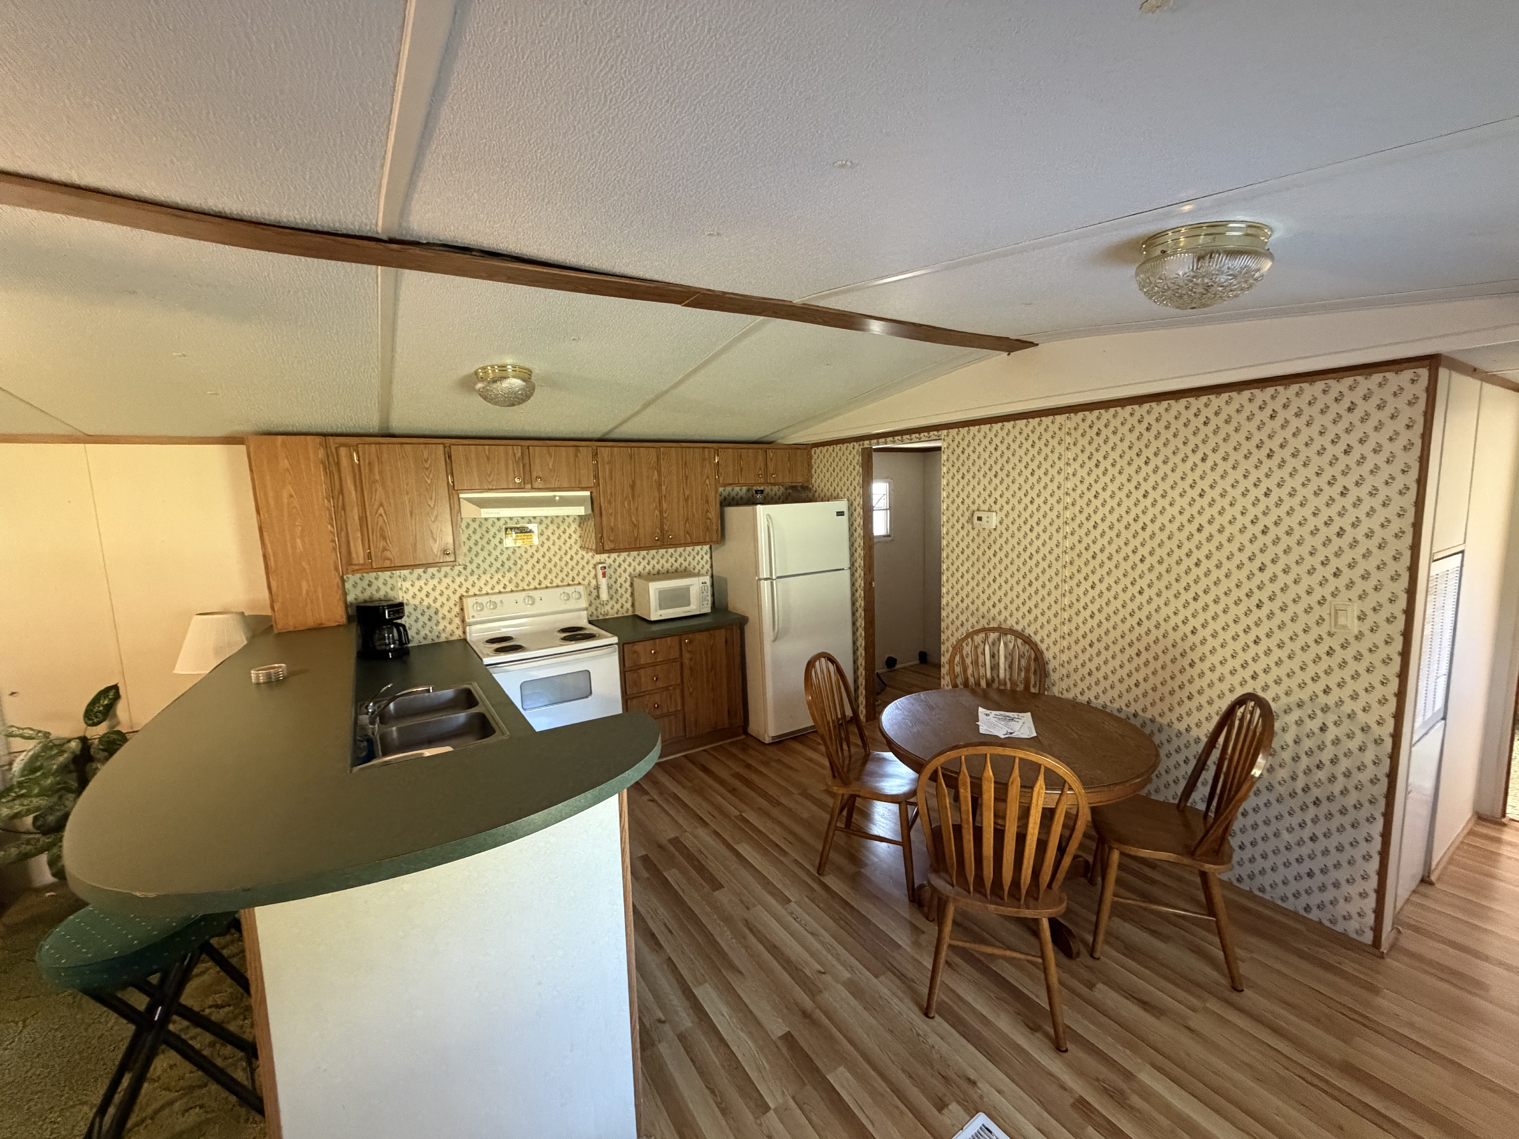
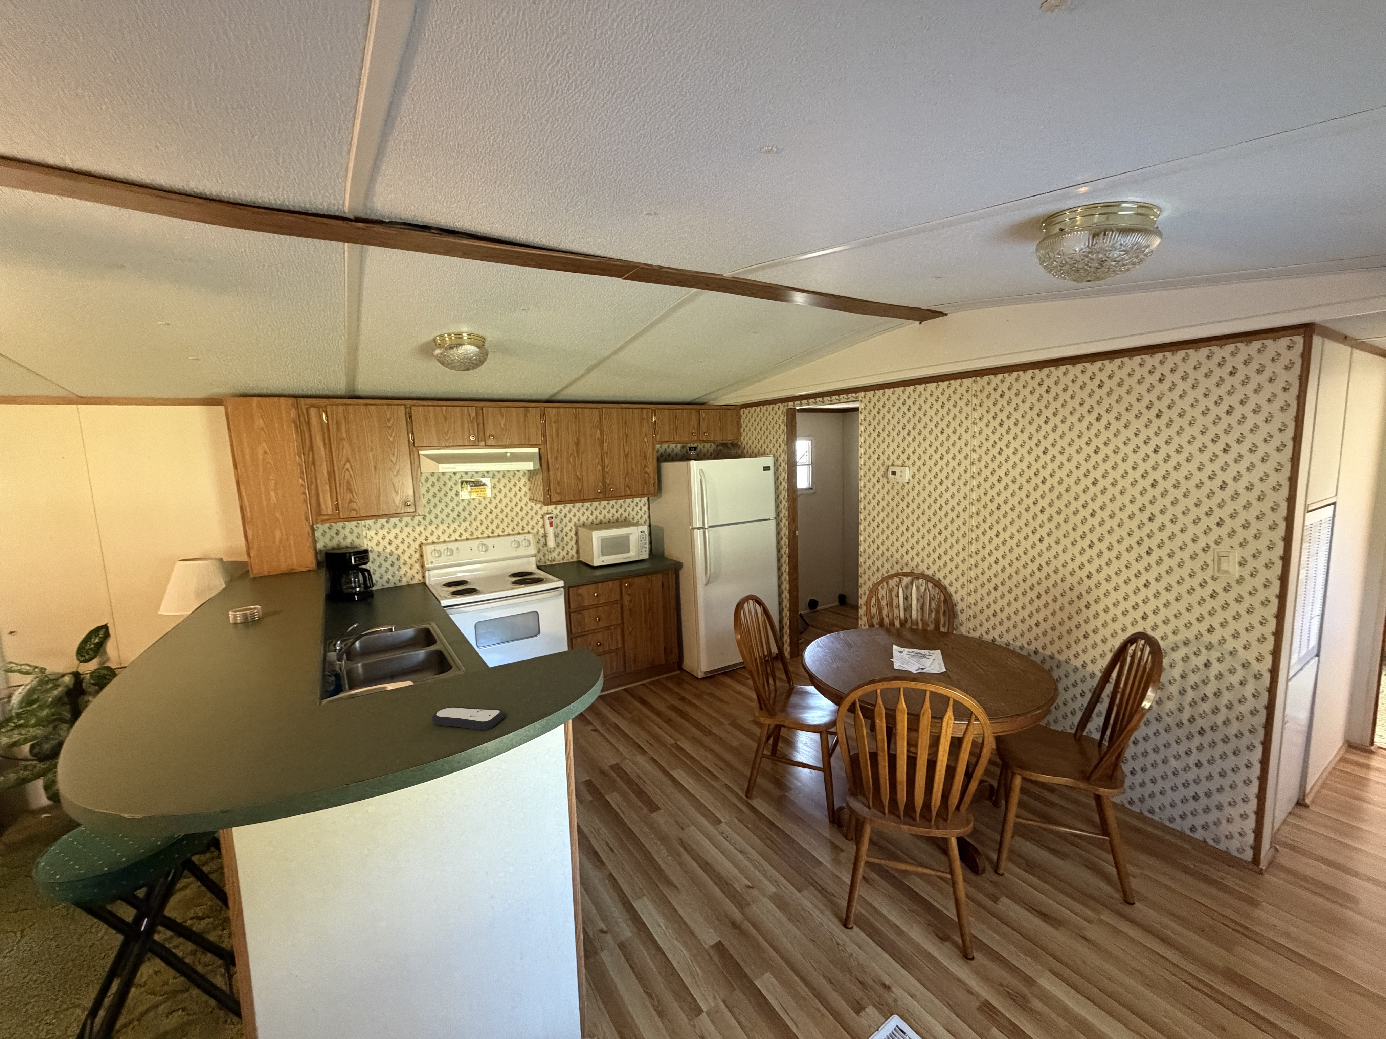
+ remote control [431,706,505,730]
